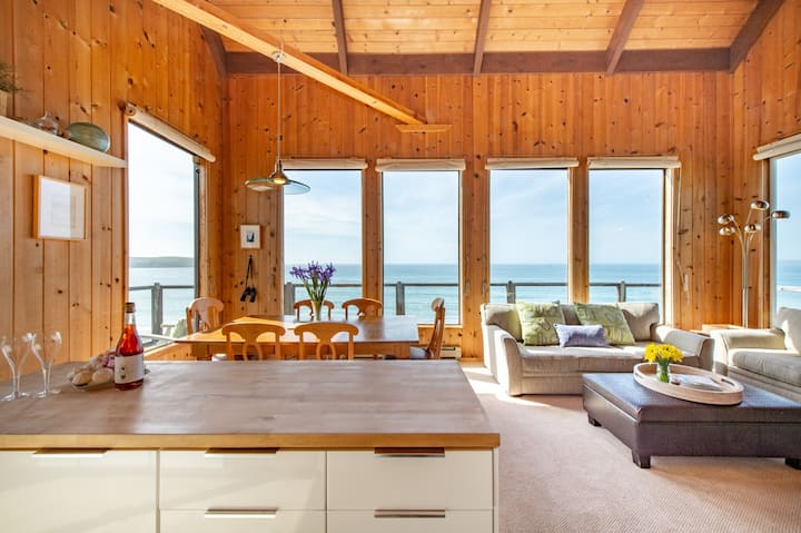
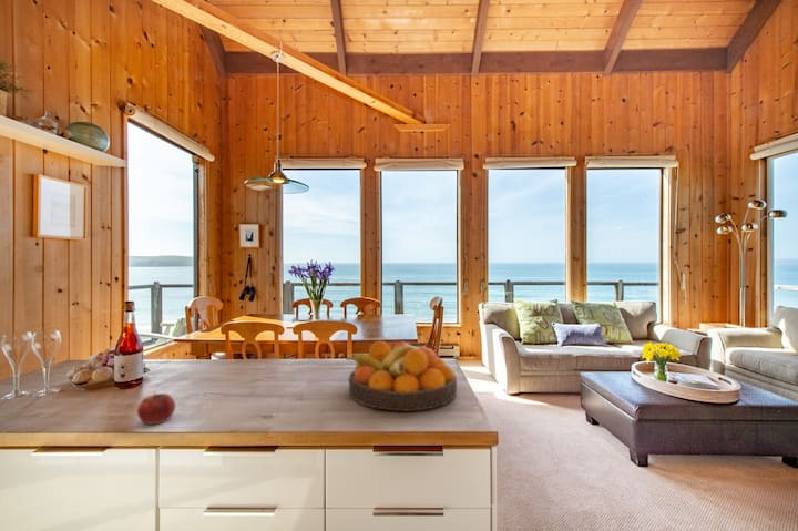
+ apple [136,390,176,426]
+ fruit bowl [345,340,458,412]
